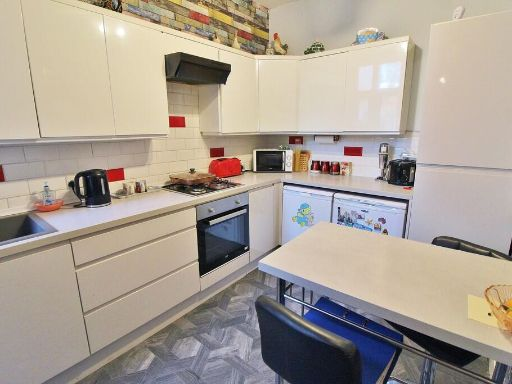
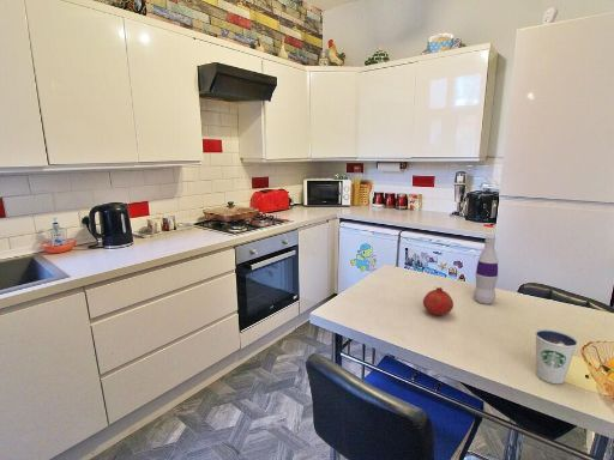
+ bottle [472,235,499,305]
+ dixie cup [534,328,579,385]
+ fruit [422,286,455,316]
